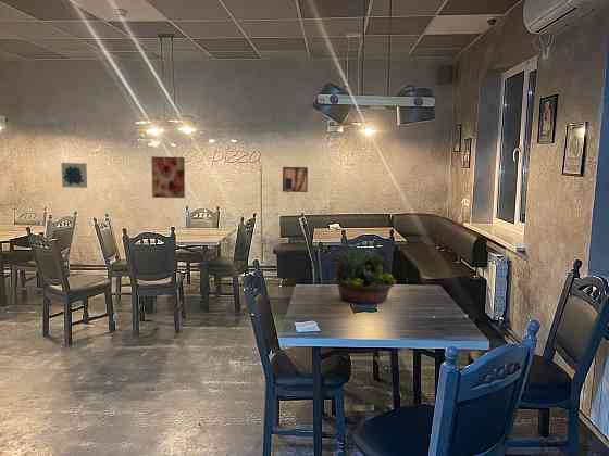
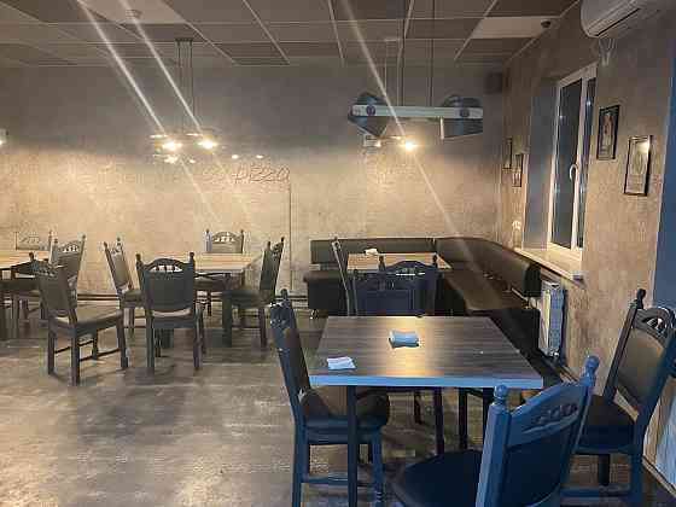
- wall art [60,162,88,189]
- wall art [150,155,186,199]
- succulent planter [333,245,397,305]
- wall art [282,166,309,193]
